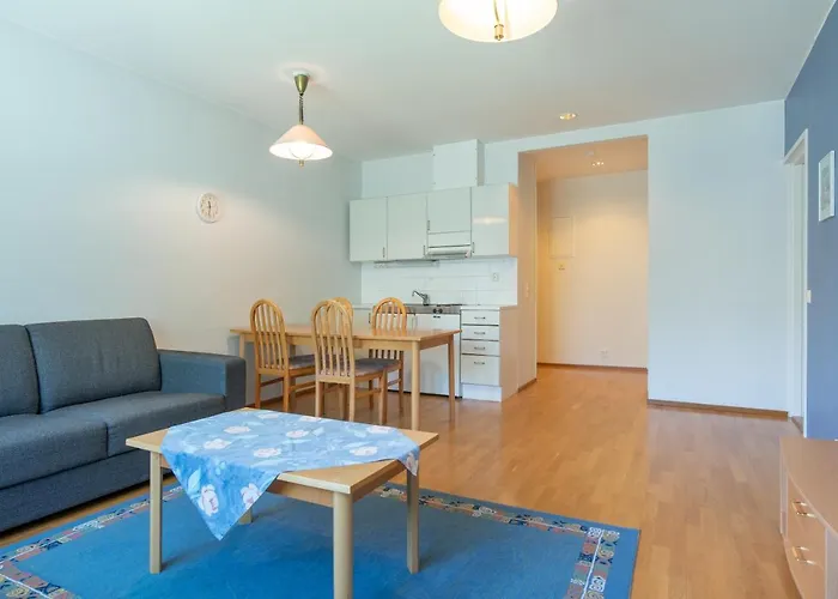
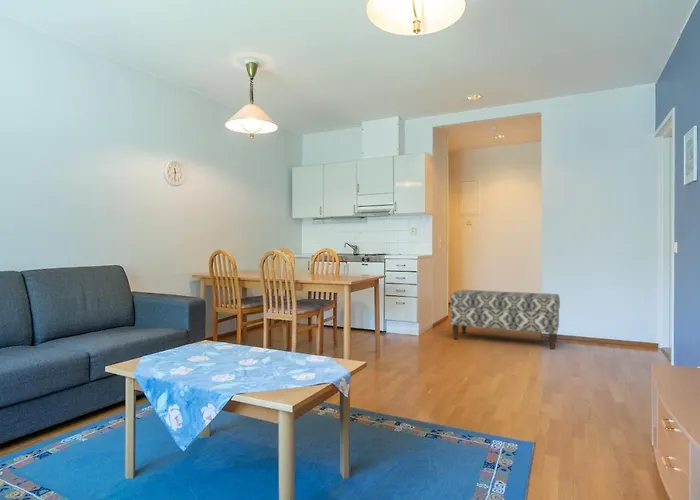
+ bench [449,289,561,350]
